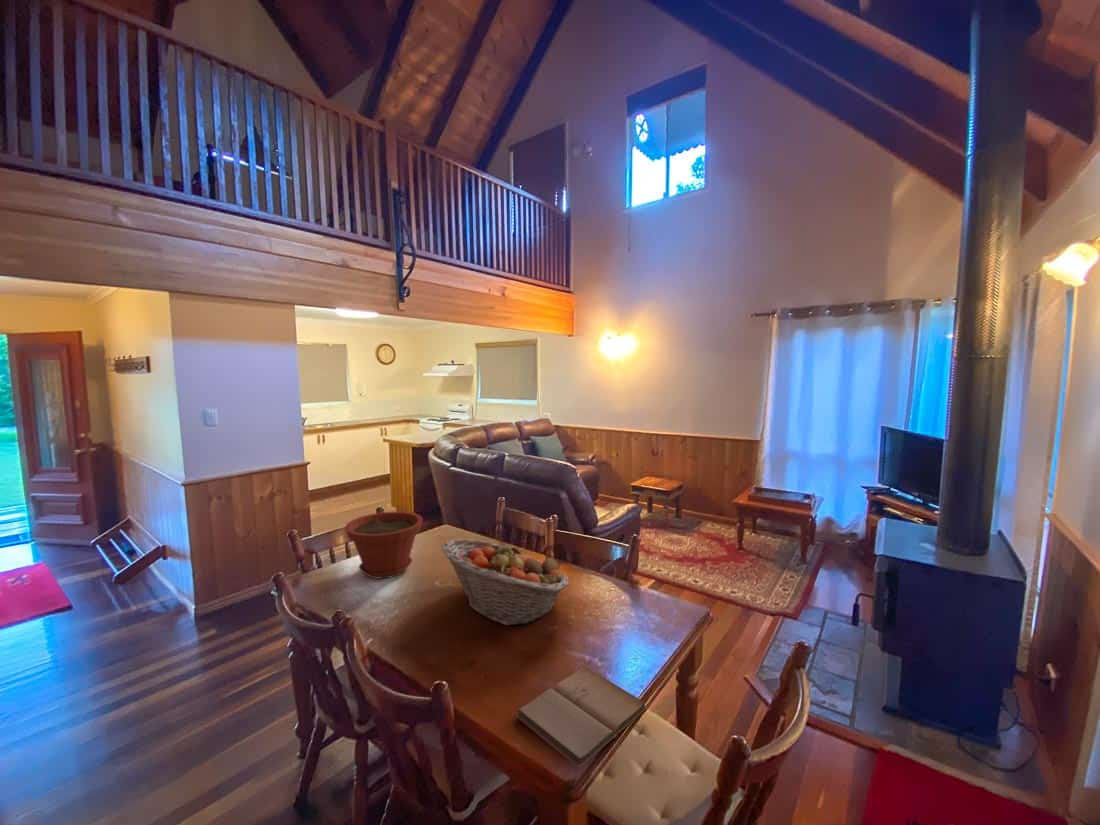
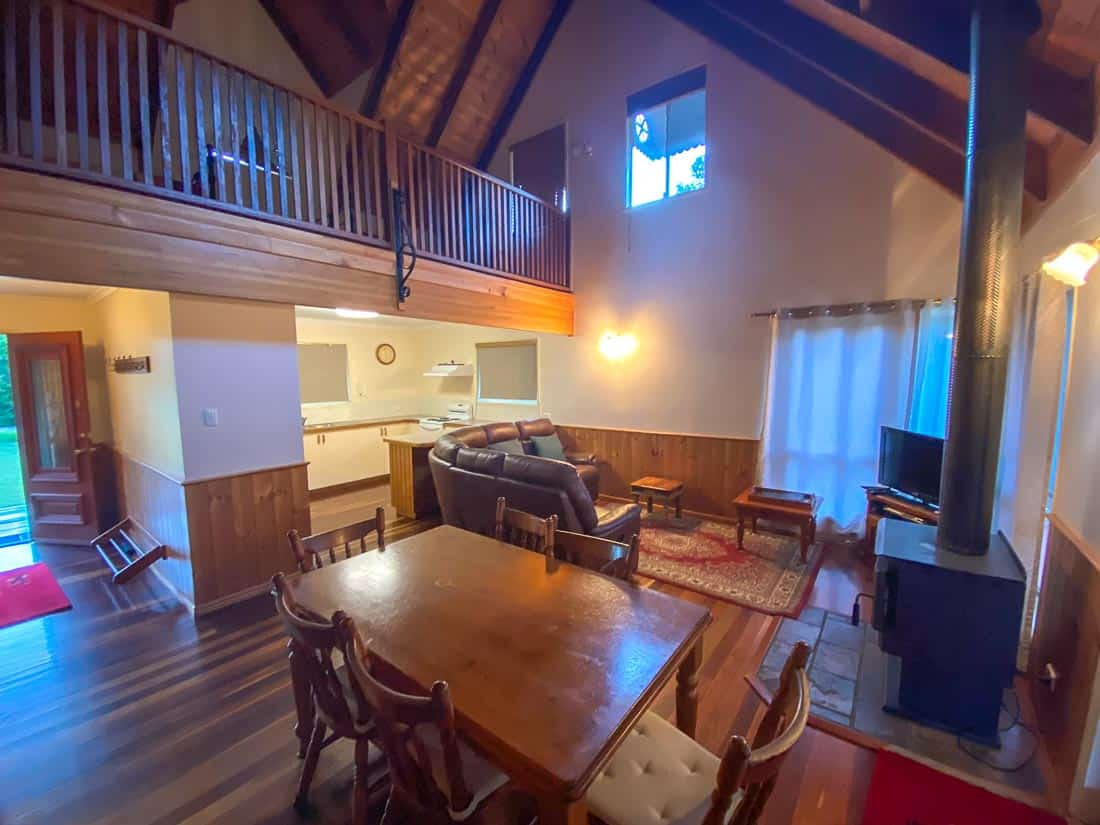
- fruit basket [441,538,570,627]
- plant pot [344,511,424,579]
- book [515,665,648,769]
